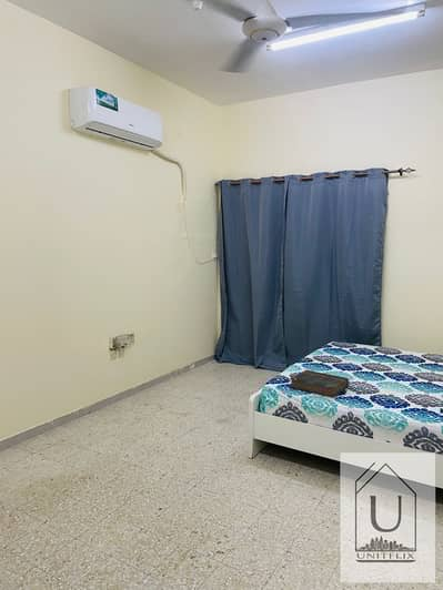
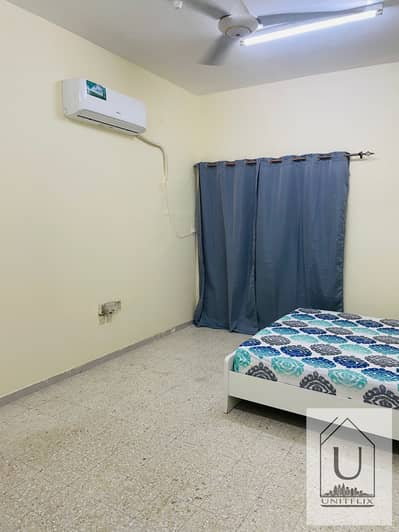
- book [289,368,350,398]
